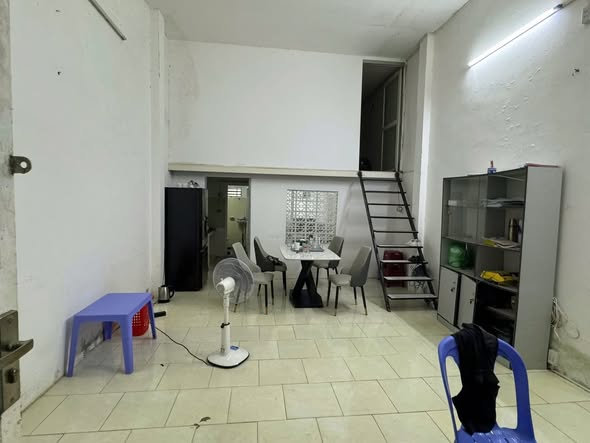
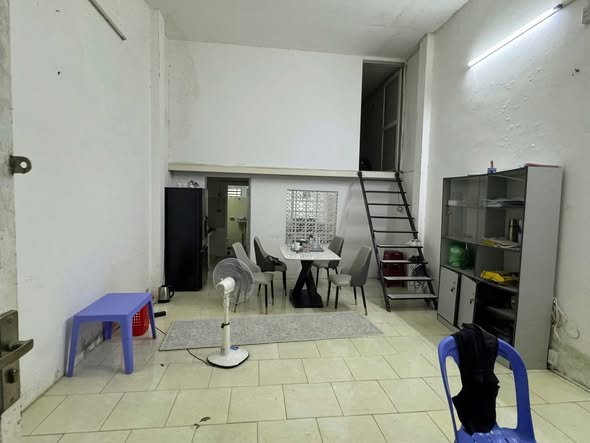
+ rug [159,310,387,351]
